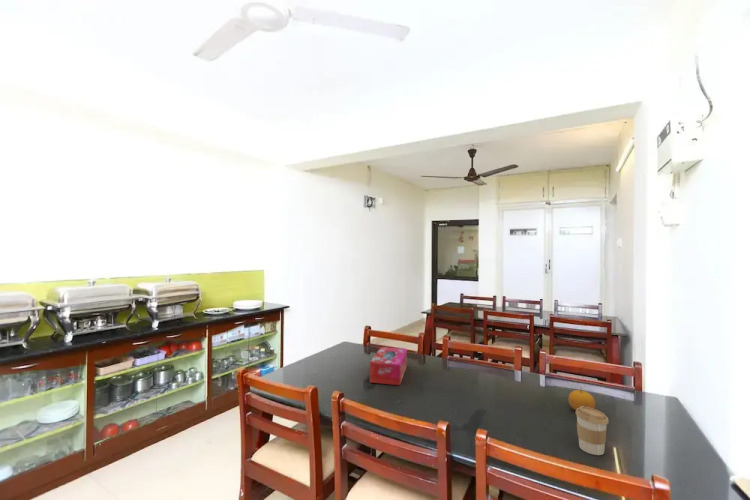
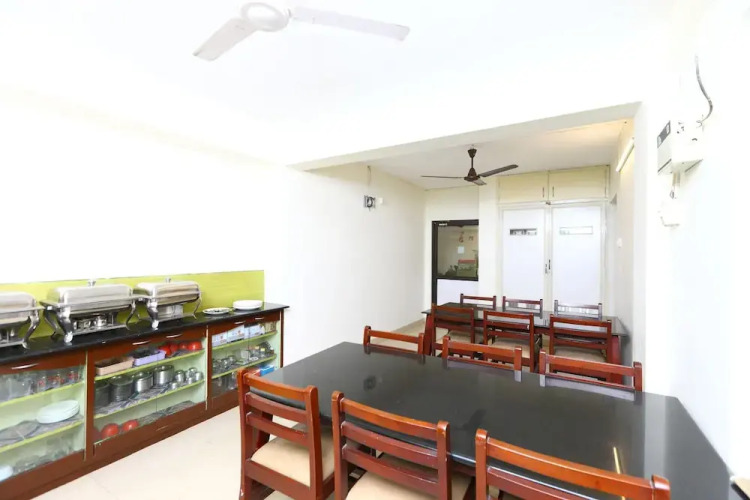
- fruit [568,385,596,411]
- tissue box [369,346,408,386]
- coffee cup [574,406,610,456]
